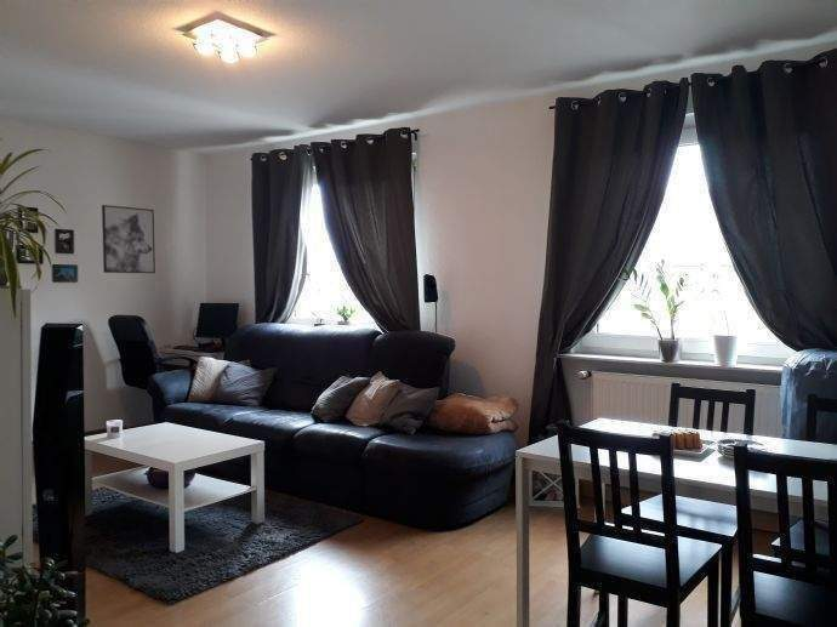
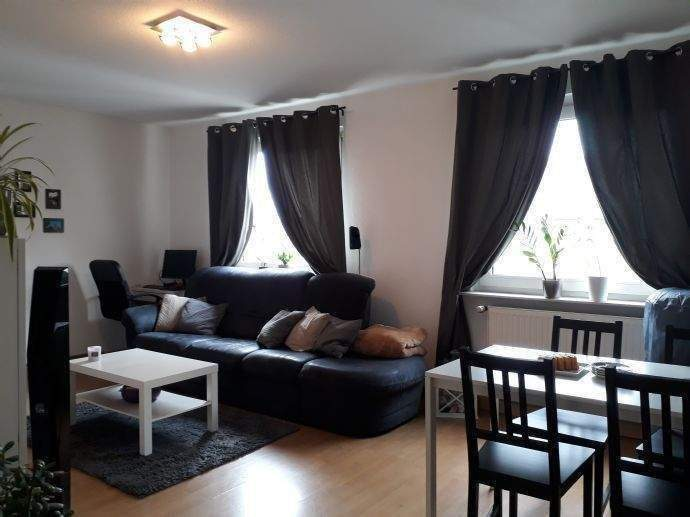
- wall art [101,204,156,274]
